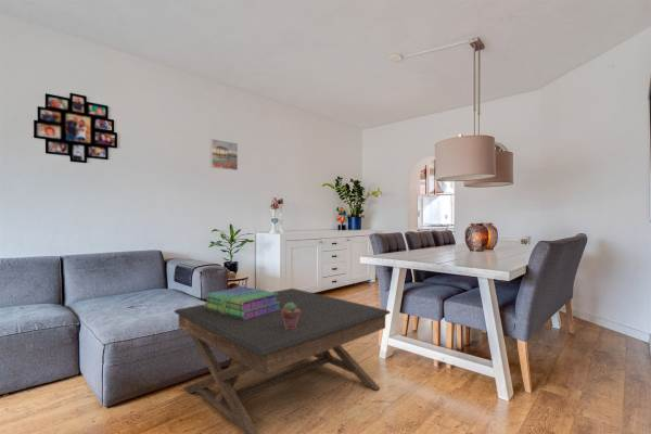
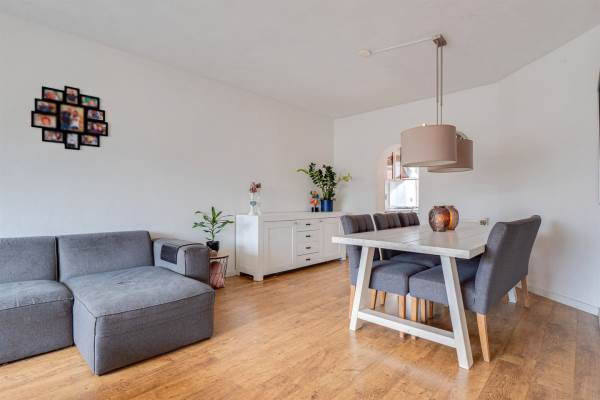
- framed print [209,138,239,171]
- coffee table [173,288,392,434]
- stack of books [203,285,281,320]
- potted succulent [282,303,301,329]
